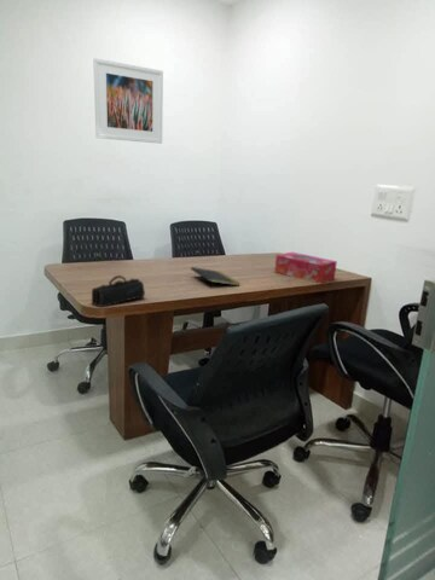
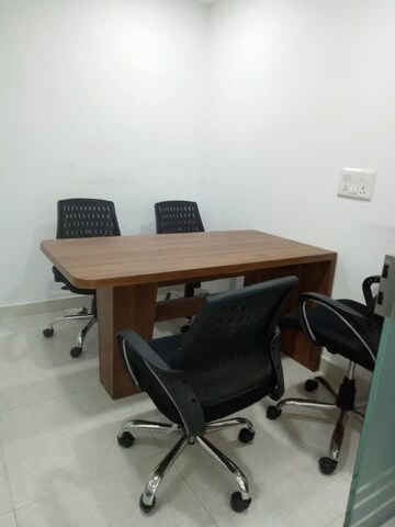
- notepad [190,266,240,290]
- tissue box [273,250,338,285]
- pencil case [91,274,146,308]
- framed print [92,57,164,145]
